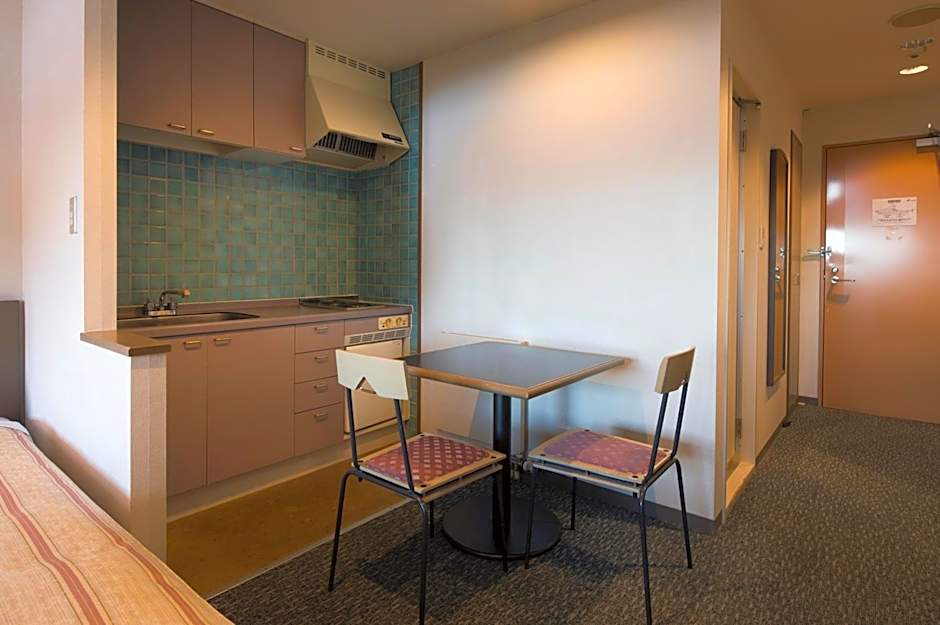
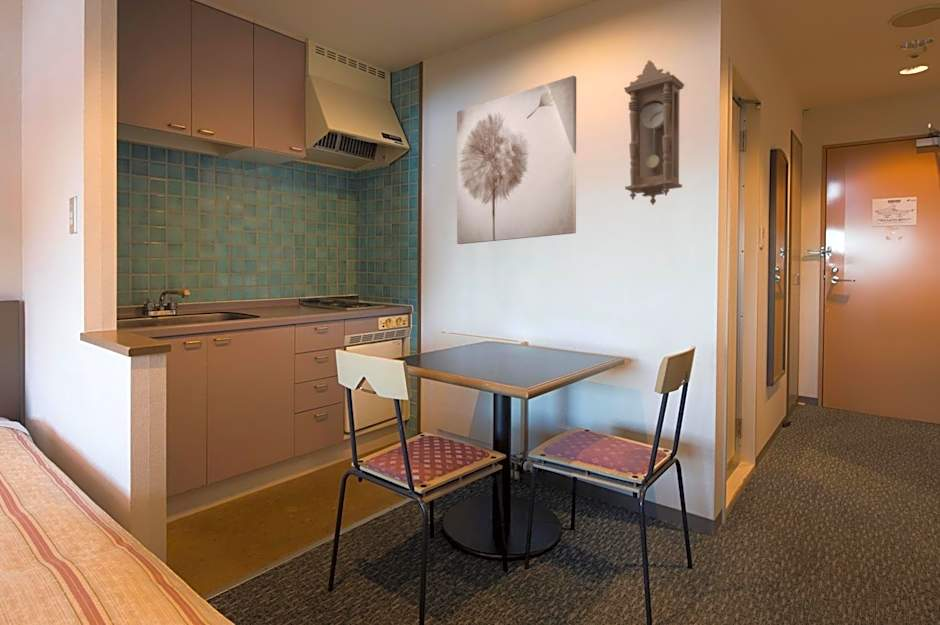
+ wall art [456,75,577,245]
+ pendulum clock [623,59,685,206]
